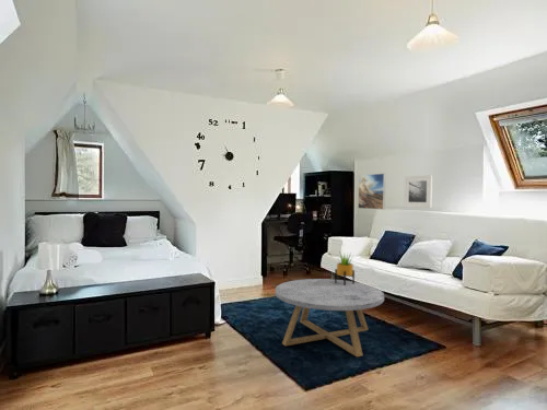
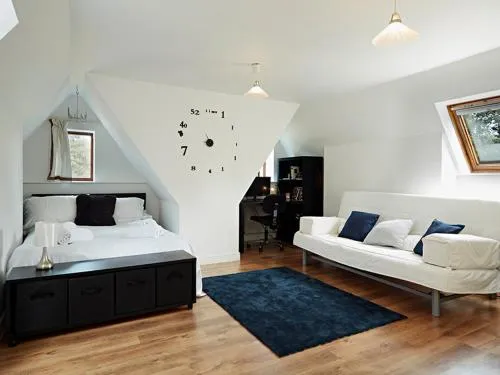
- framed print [403,174,433,209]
- coffee table [275,278,385,358]
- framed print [357,173,386,210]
- potted plant [334,249,356,285]
